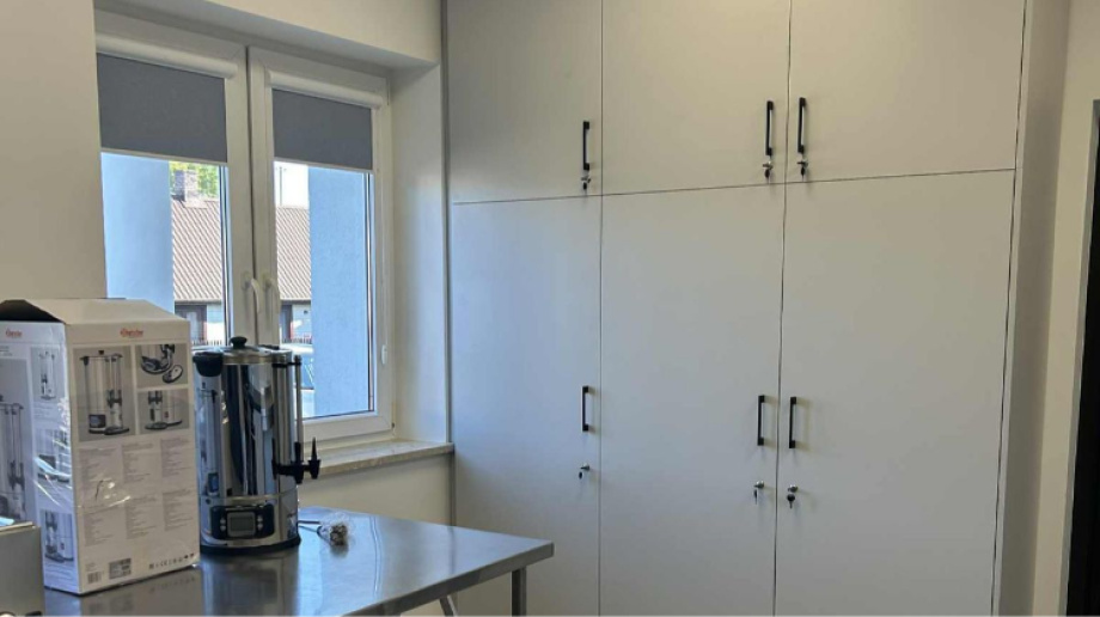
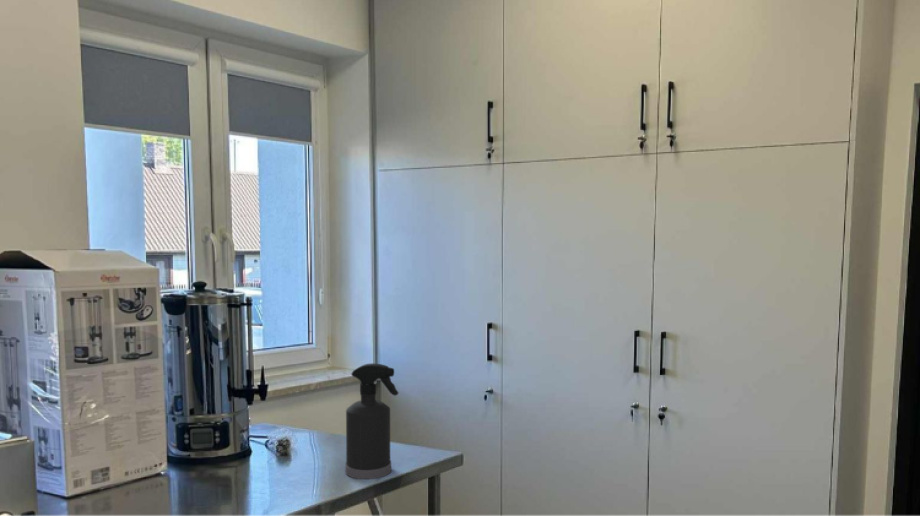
+ spray bottle [344,362,399,480]
